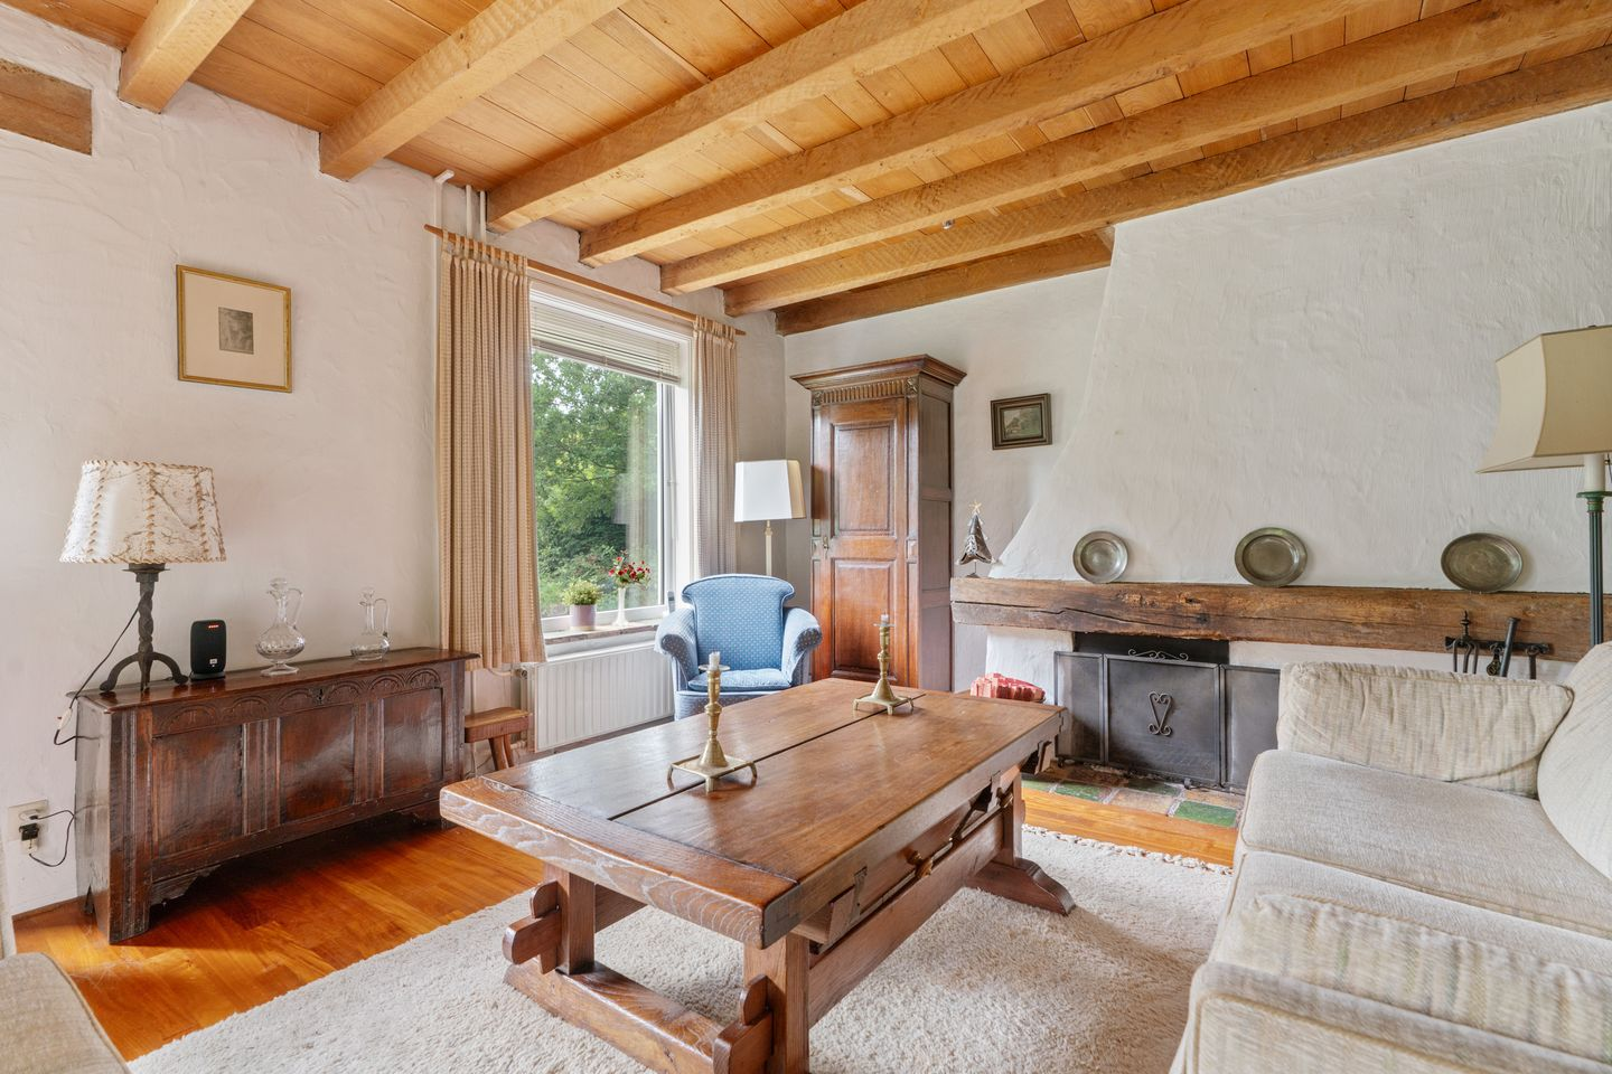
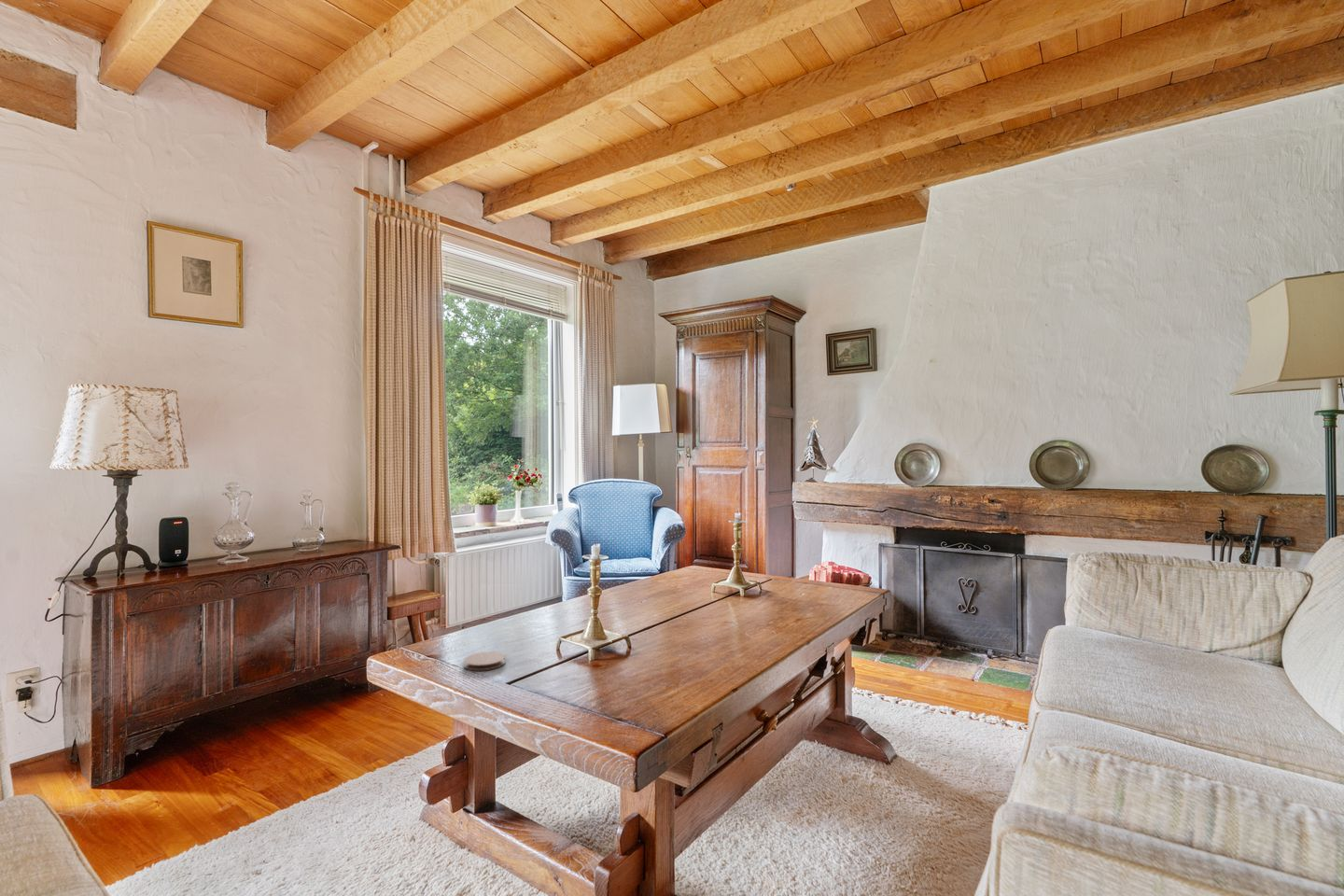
+ coaster [463,651,507,672]
